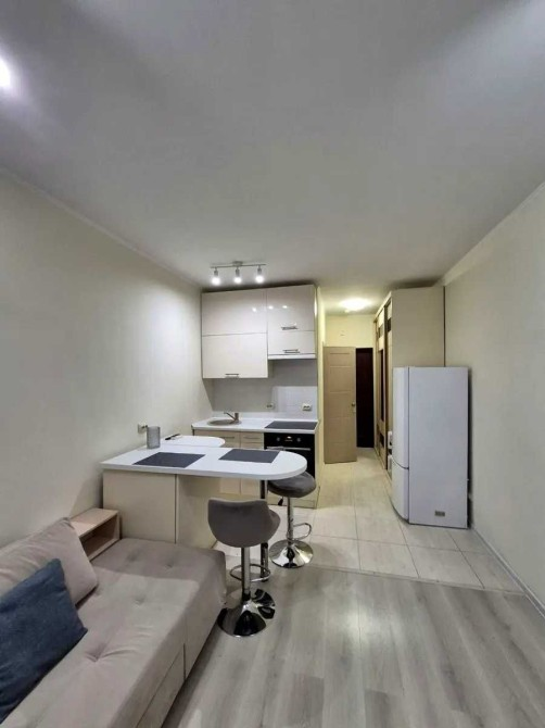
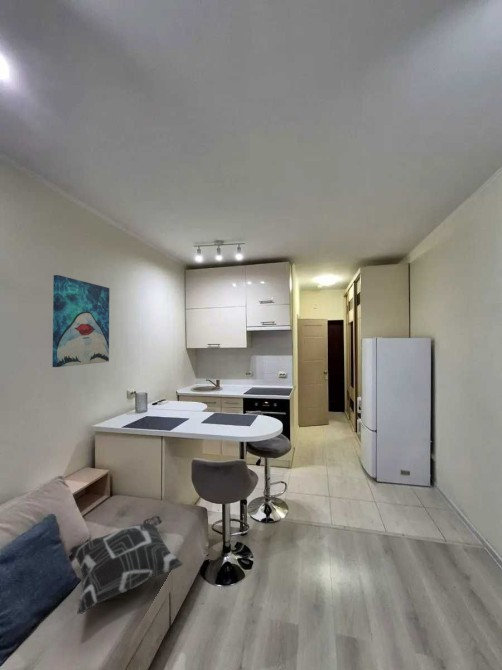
+ wall art [51,274,111,368]
+ decorative pillow [69,515,184,616]
